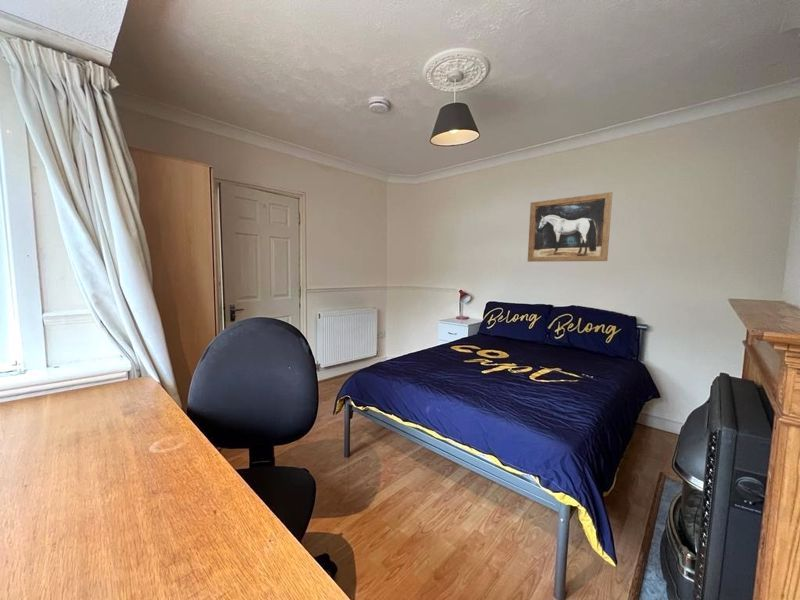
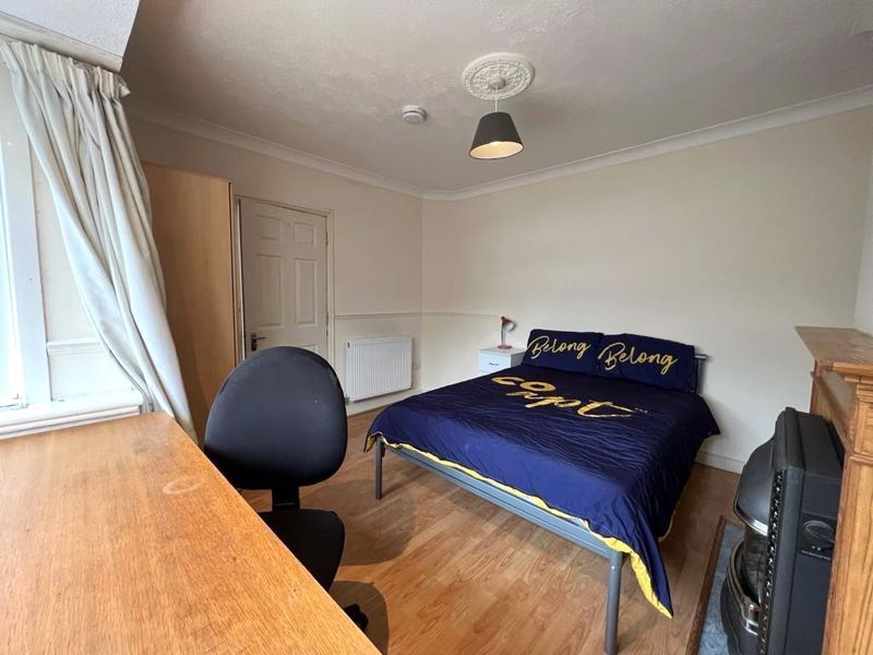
- wall art [527,191,613,263]
